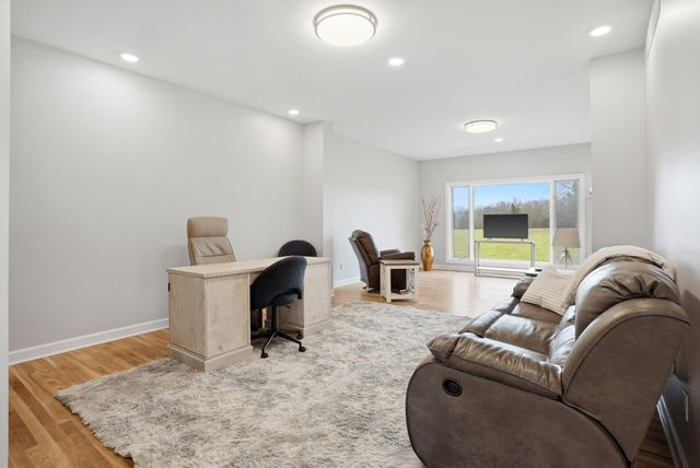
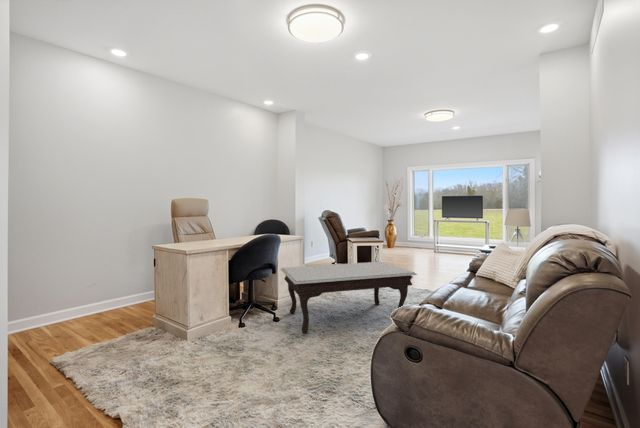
+ coffee table [280,261,418,334]
